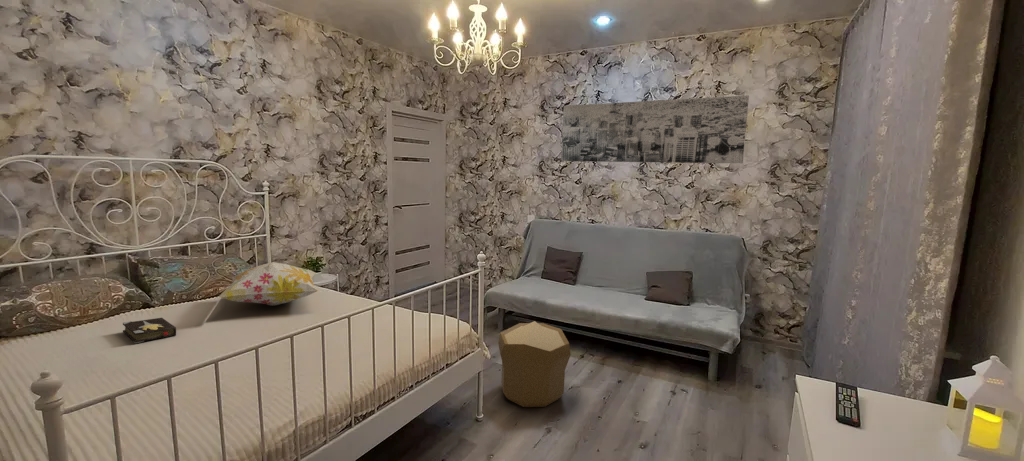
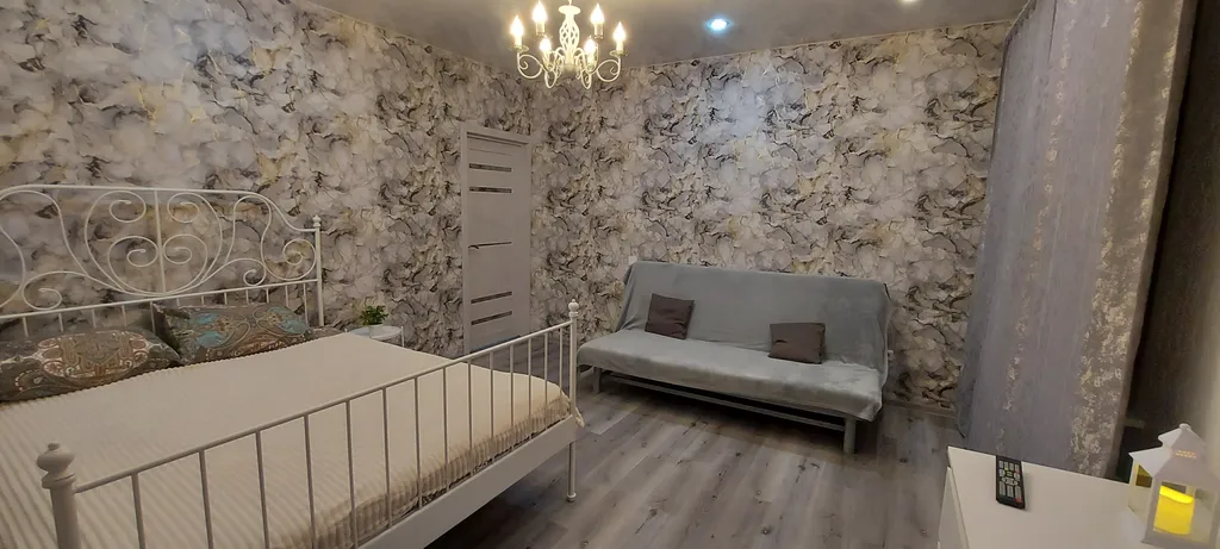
- pouf [497,320,572,408]
- hardback book [122,317,177,344]
- decorative pillow [217,261,320,307]
- wall art [560,95,750,164]
